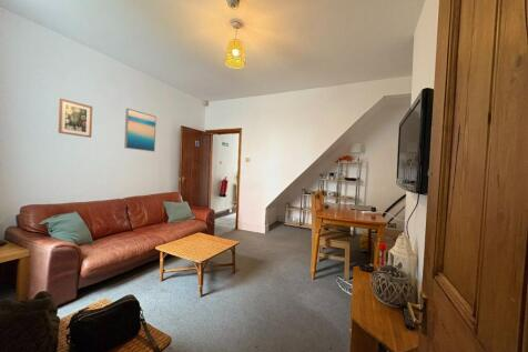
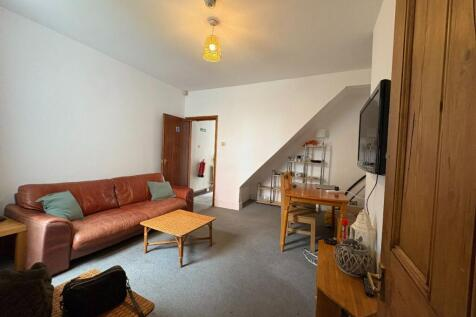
- wall art [58,98,93,139]
- wall art [123,108,158,152]
